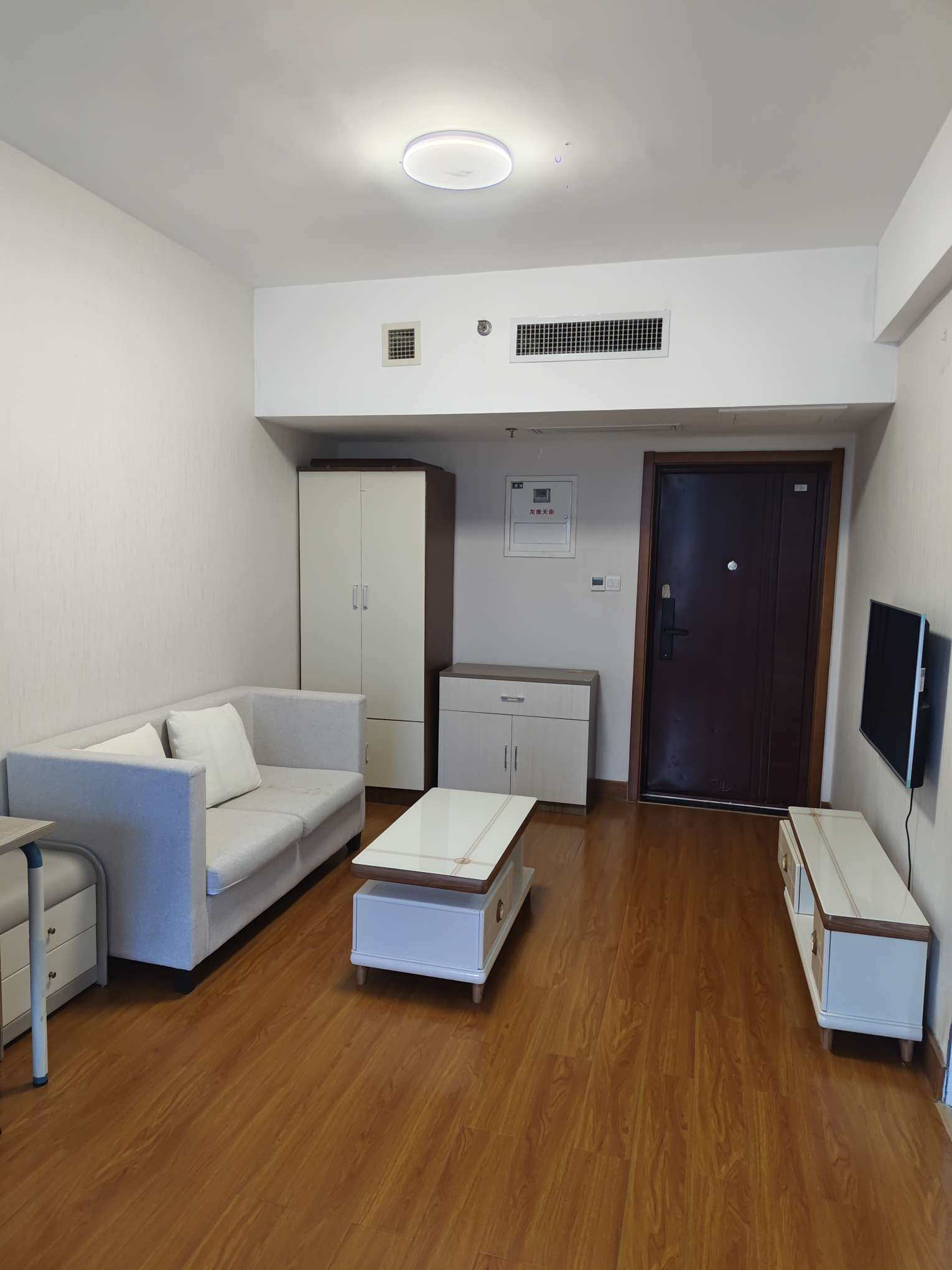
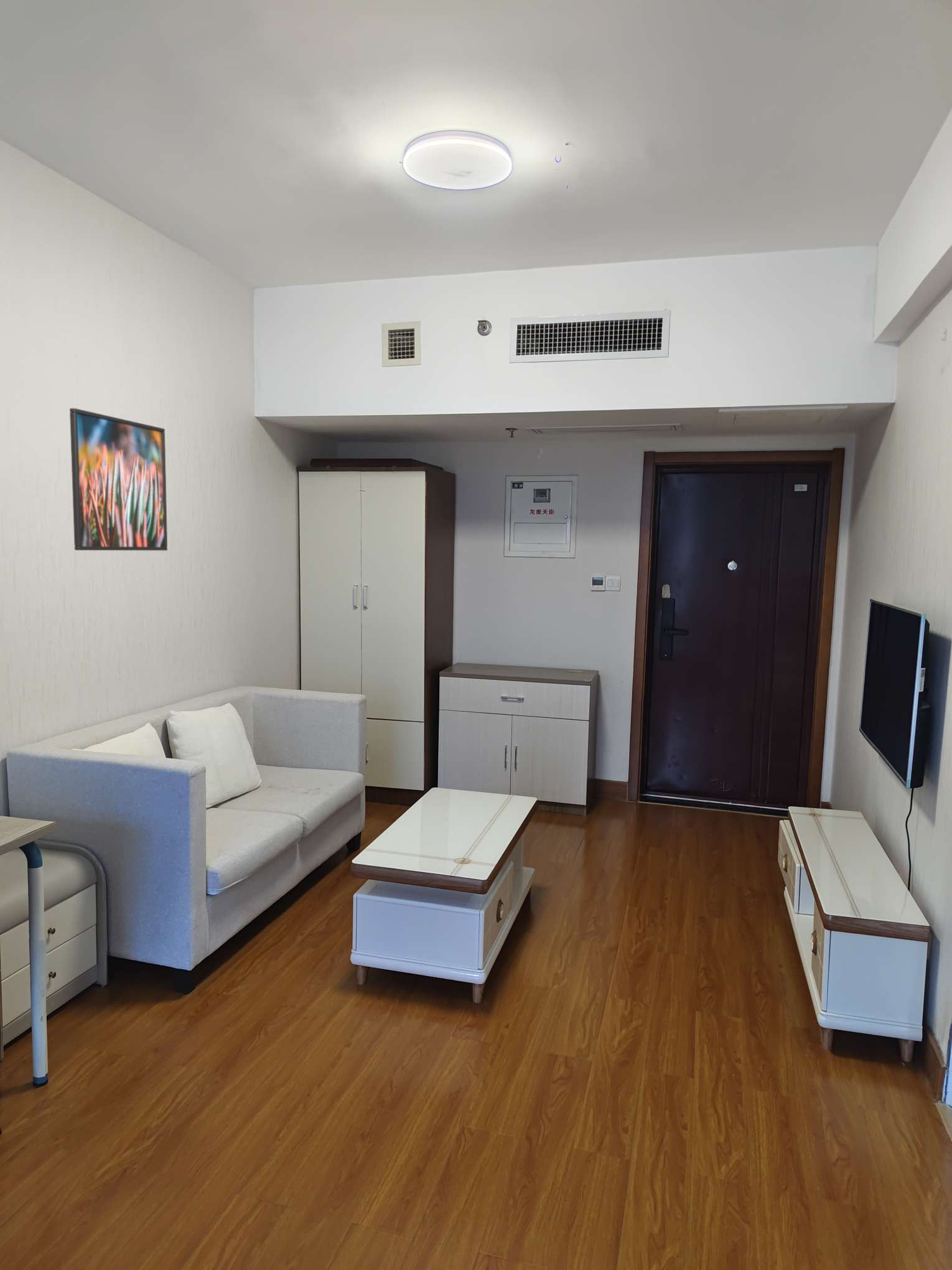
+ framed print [69,408,168,551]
